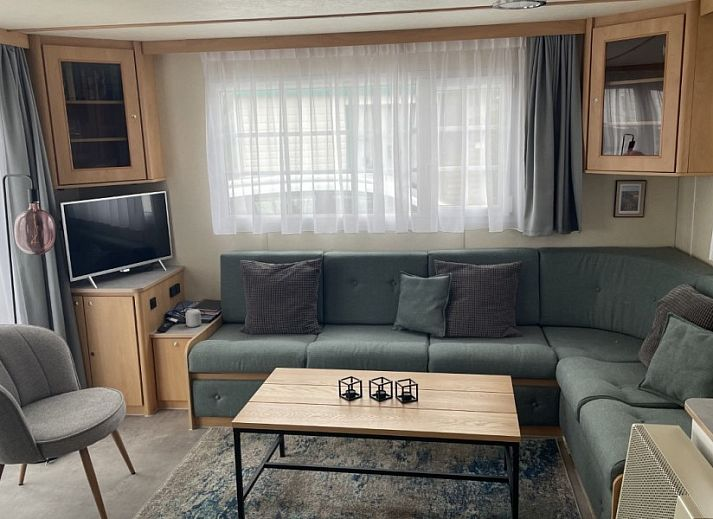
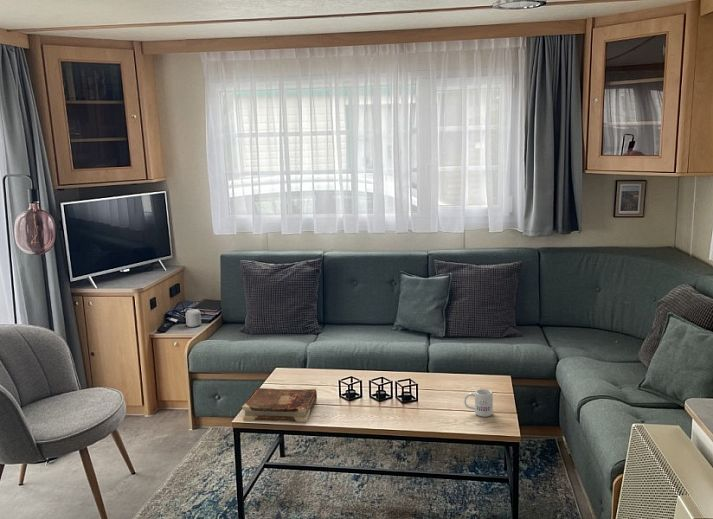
+ book [241,387,318,423]
+ mug [463,388,494,418]
